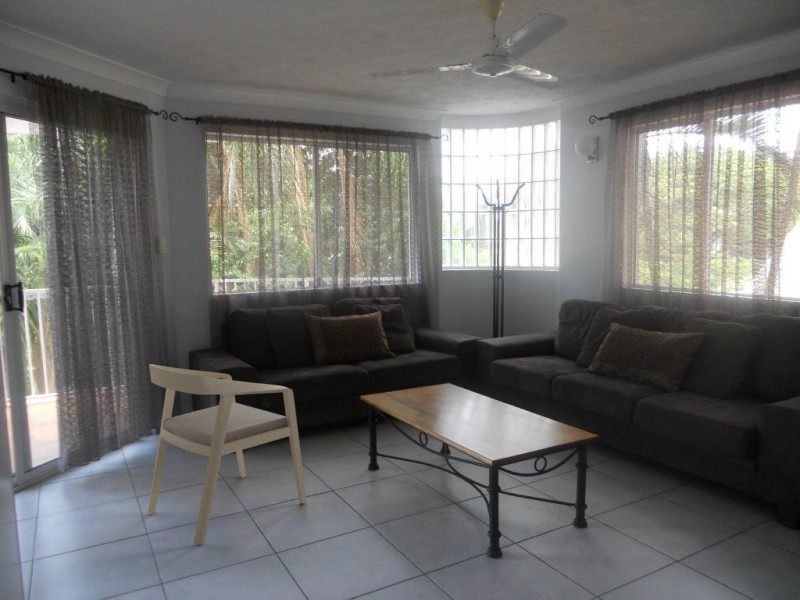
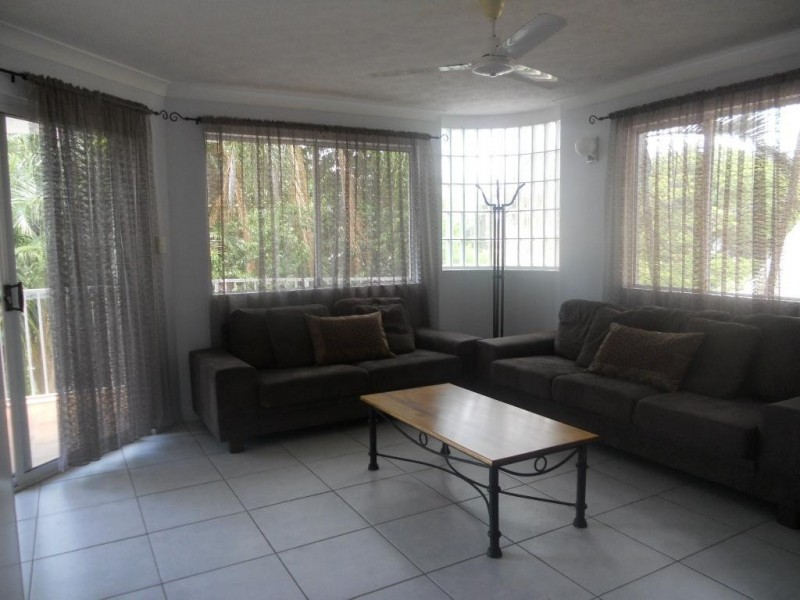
- armchair [147,363,308,546]
